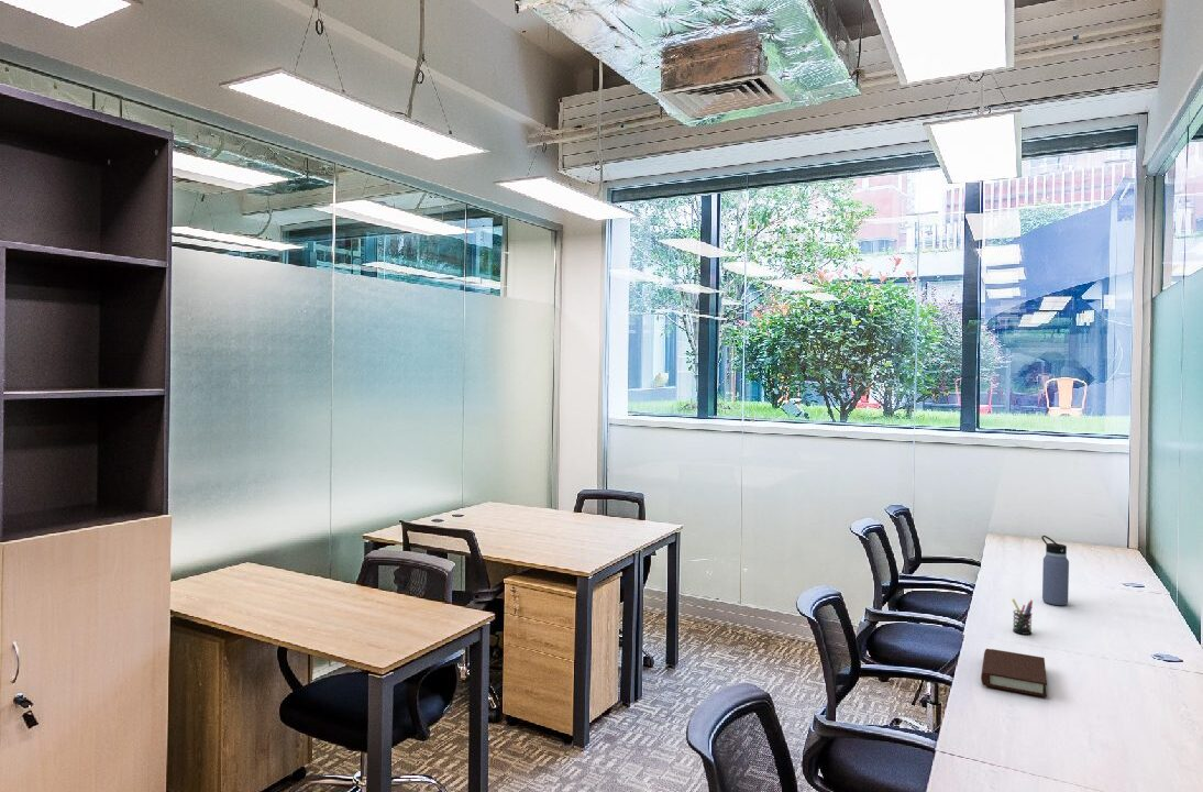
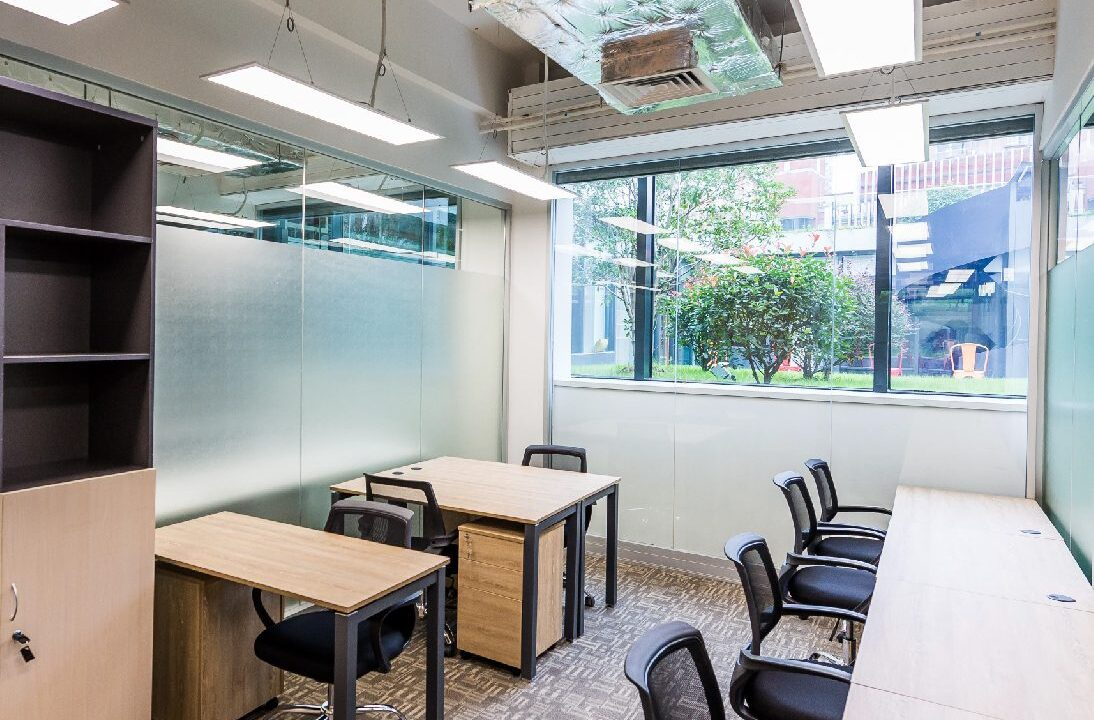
- book [980,648,1048,697]
- water bottle [1040,535,1070,606]
- pen holder [1011,597,1034,636]
